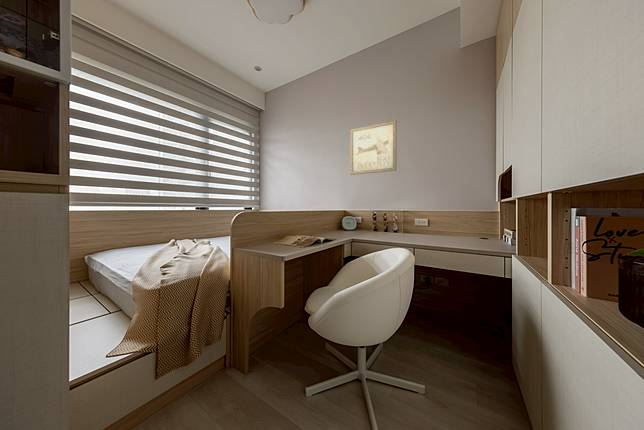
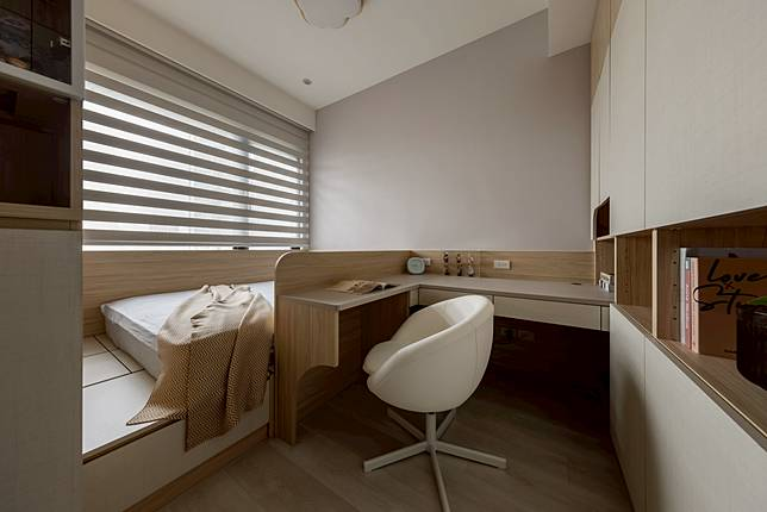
- wall art [349,119,397,176]
